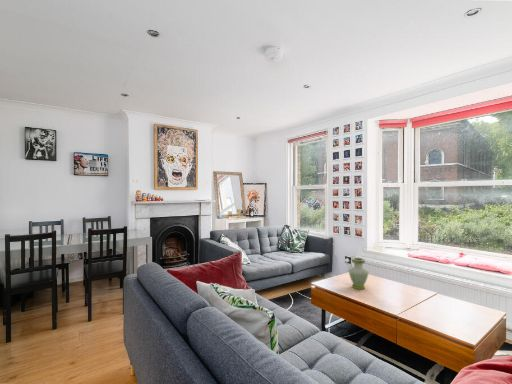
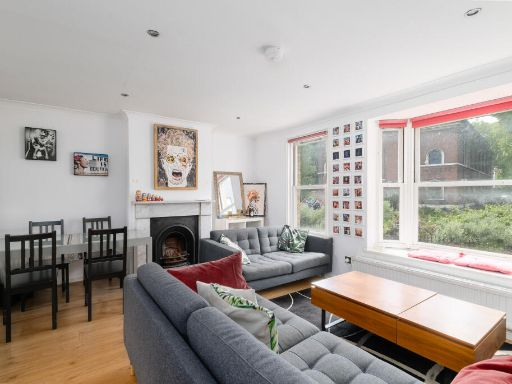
- vase [347,257,370,290]
